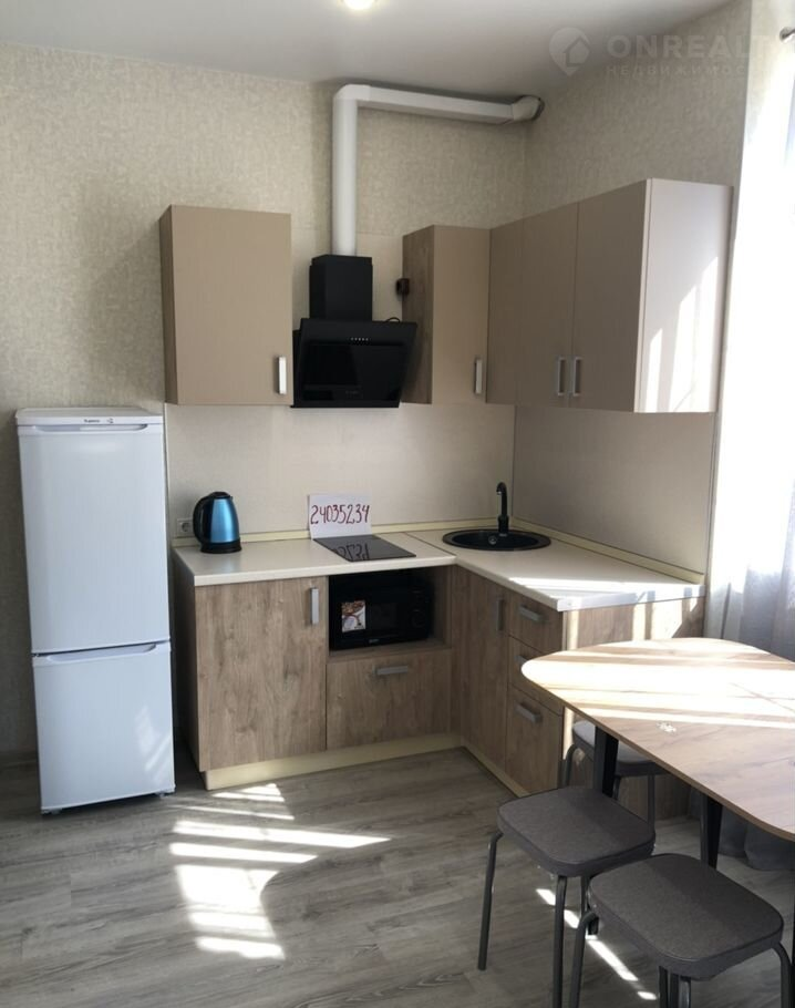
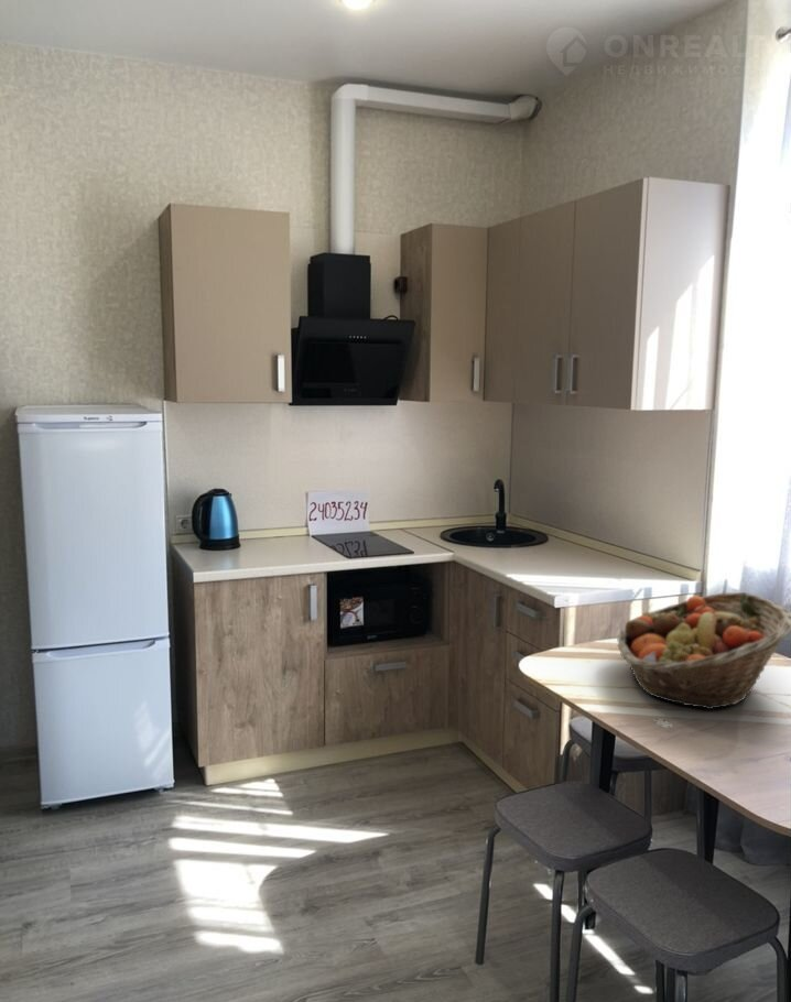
+ fruit basket [617,591,791,710]
